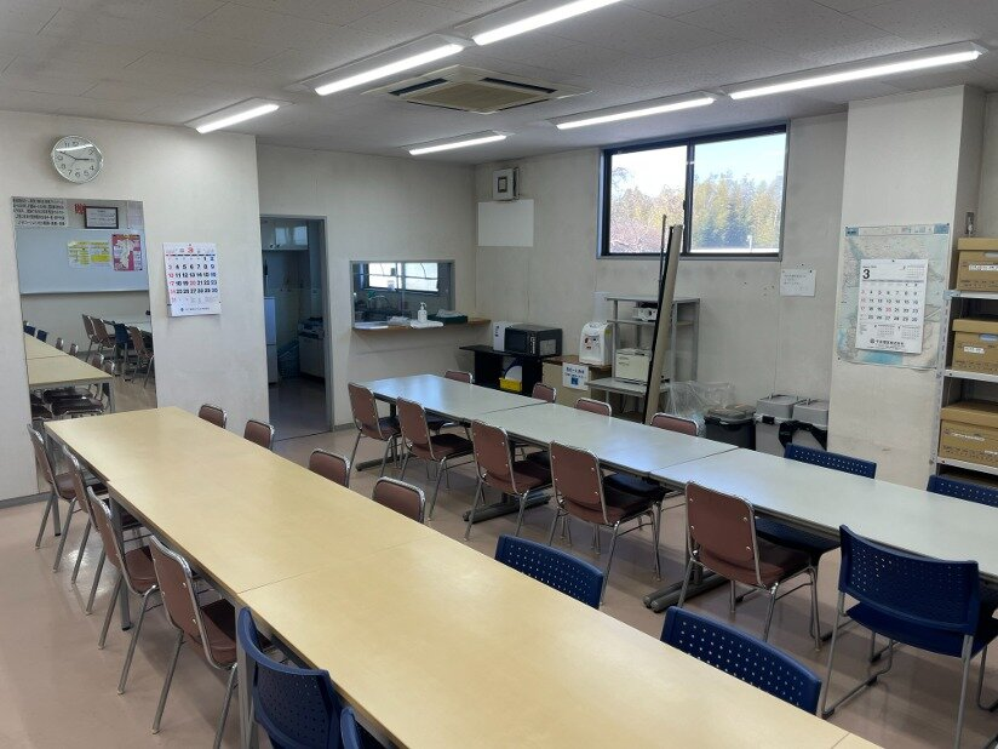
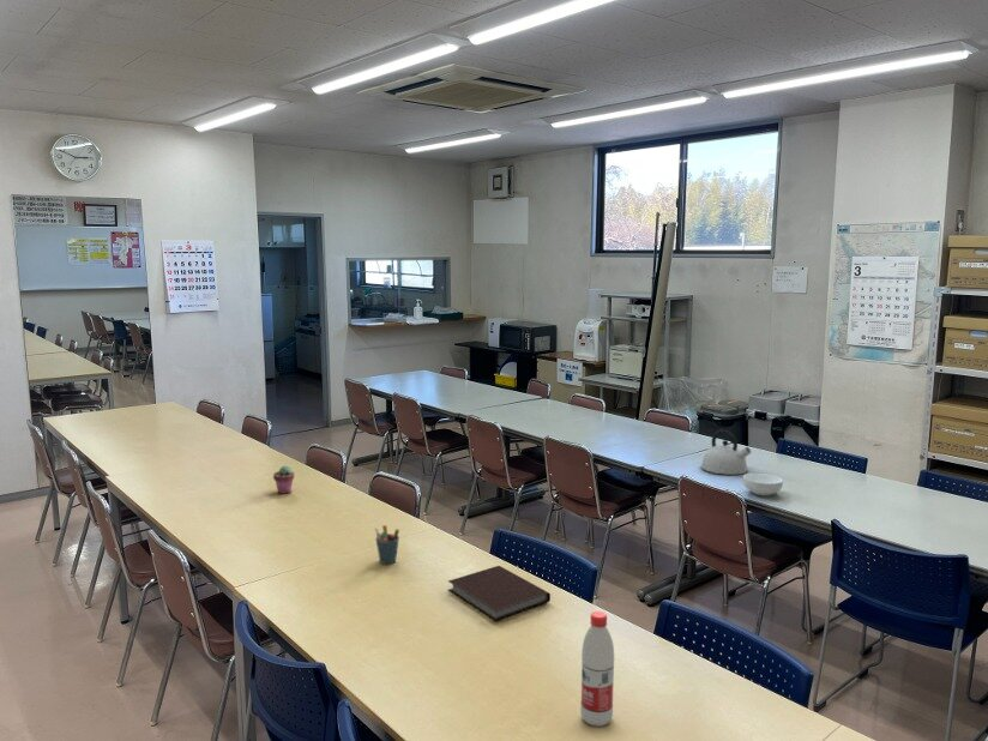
+ water bottle [579,610,615,728]
+ cereal bowl [742,472,784,496]
+ potted succulent [272,464,295,495]
+ kettle [699,429,753,476]
+ pen holder [374,524,400,565]
+ notebook [447,565,552,622]
